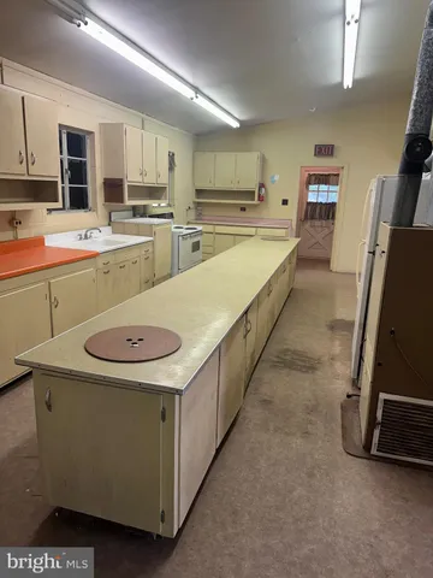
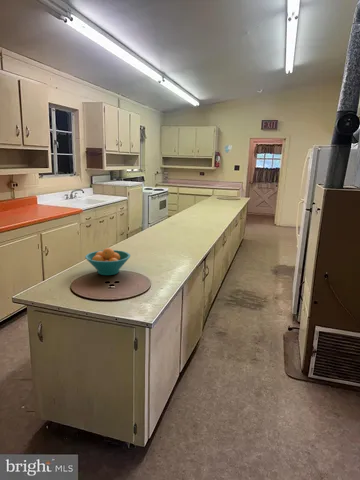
+ fruit bowl [84,247,131,276]
